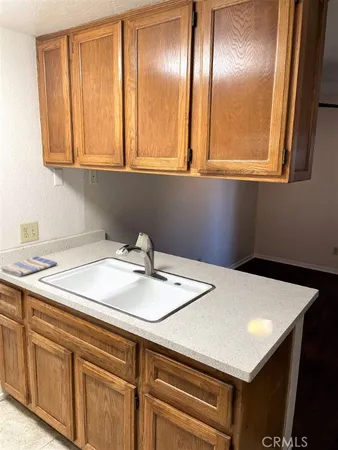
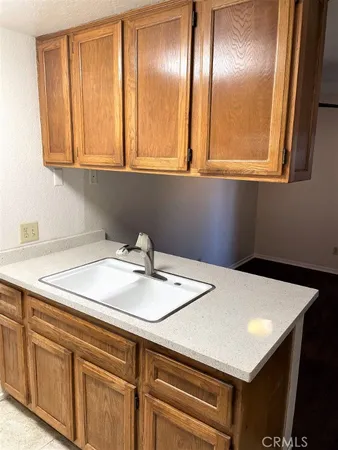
- dish towel [0,256,58,277]
